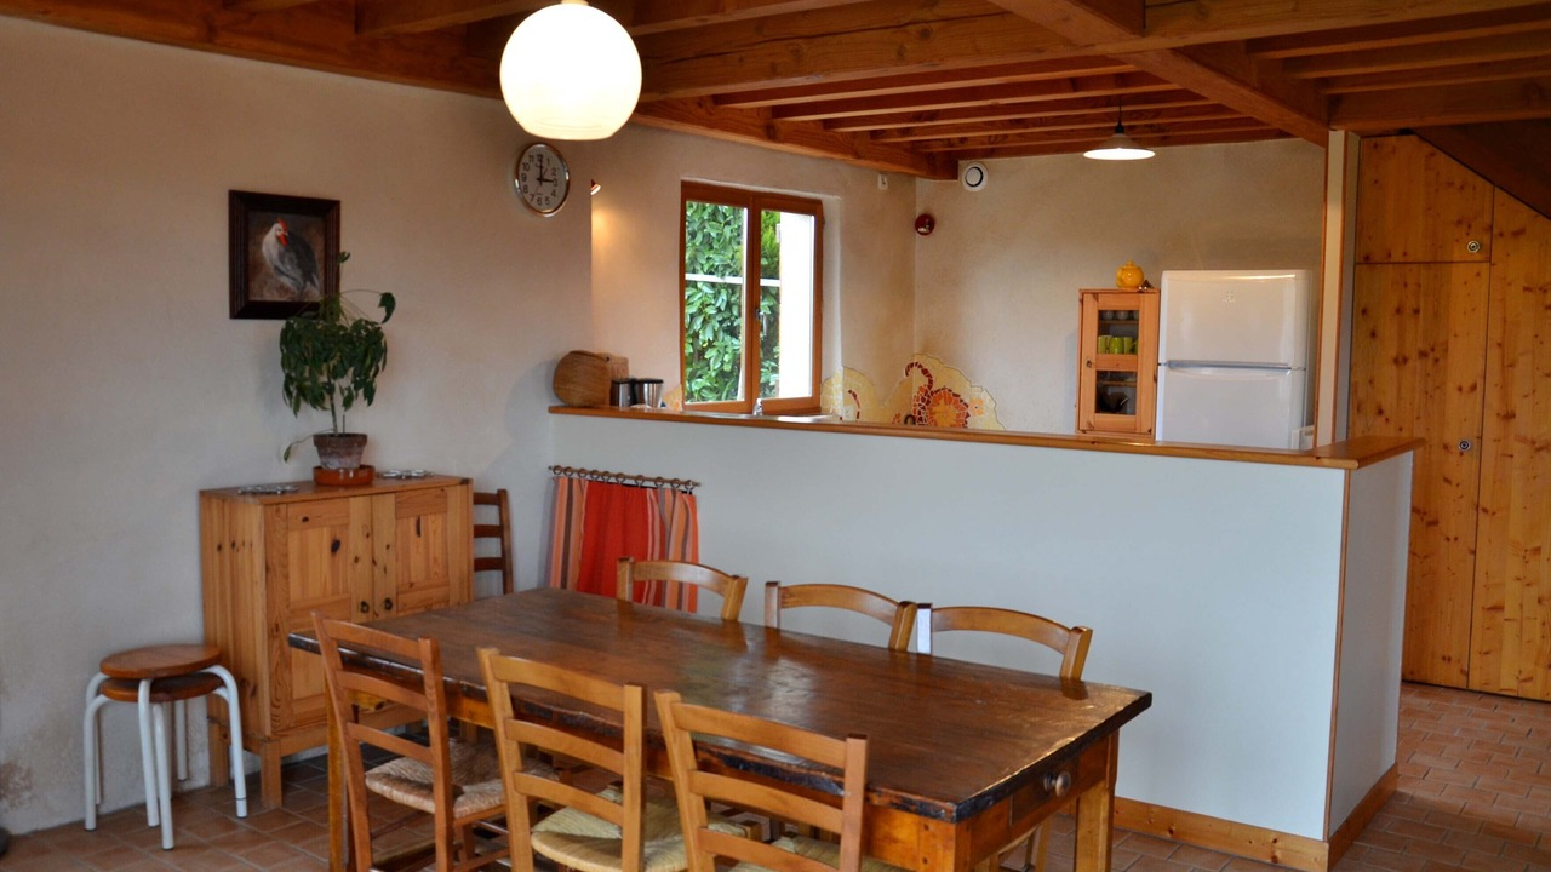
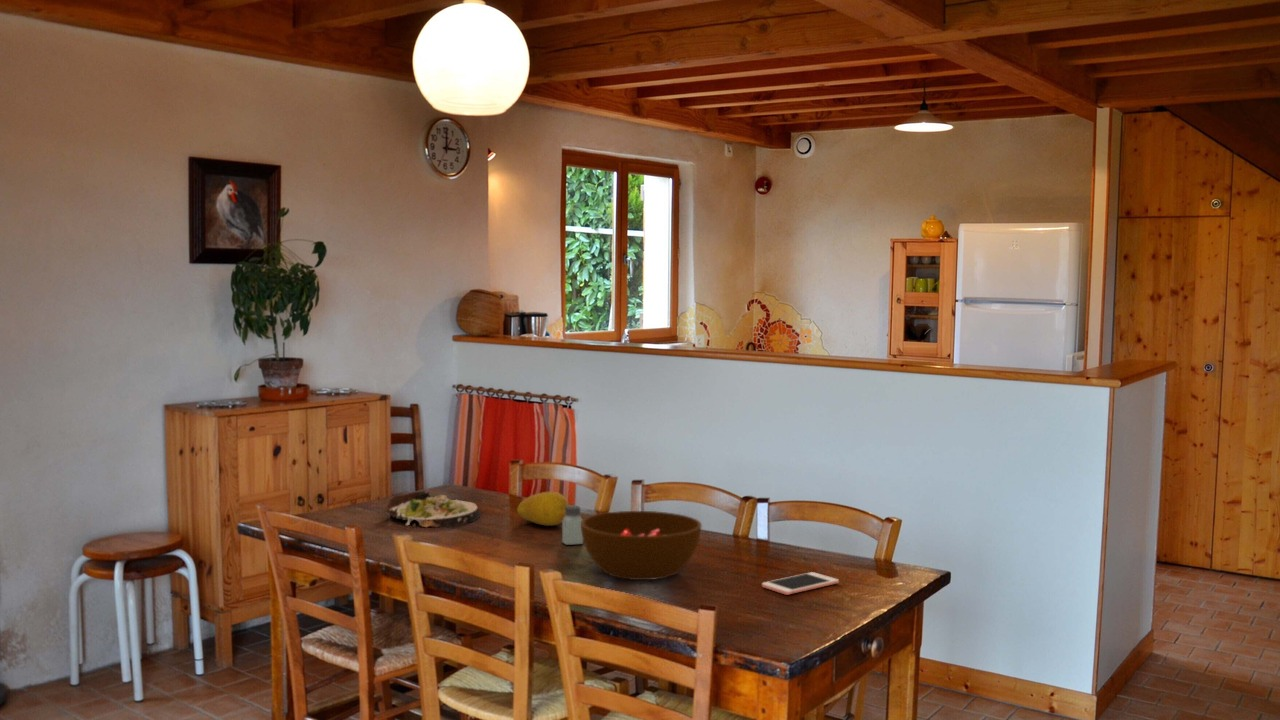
+ salad plate [383,490,482,529]
+ cell phone [761,571,840,596]
+ saltshaker [561,504,584,546]
+ bowl [581,510,703,581]
+ fruit [516,491,570,527]
